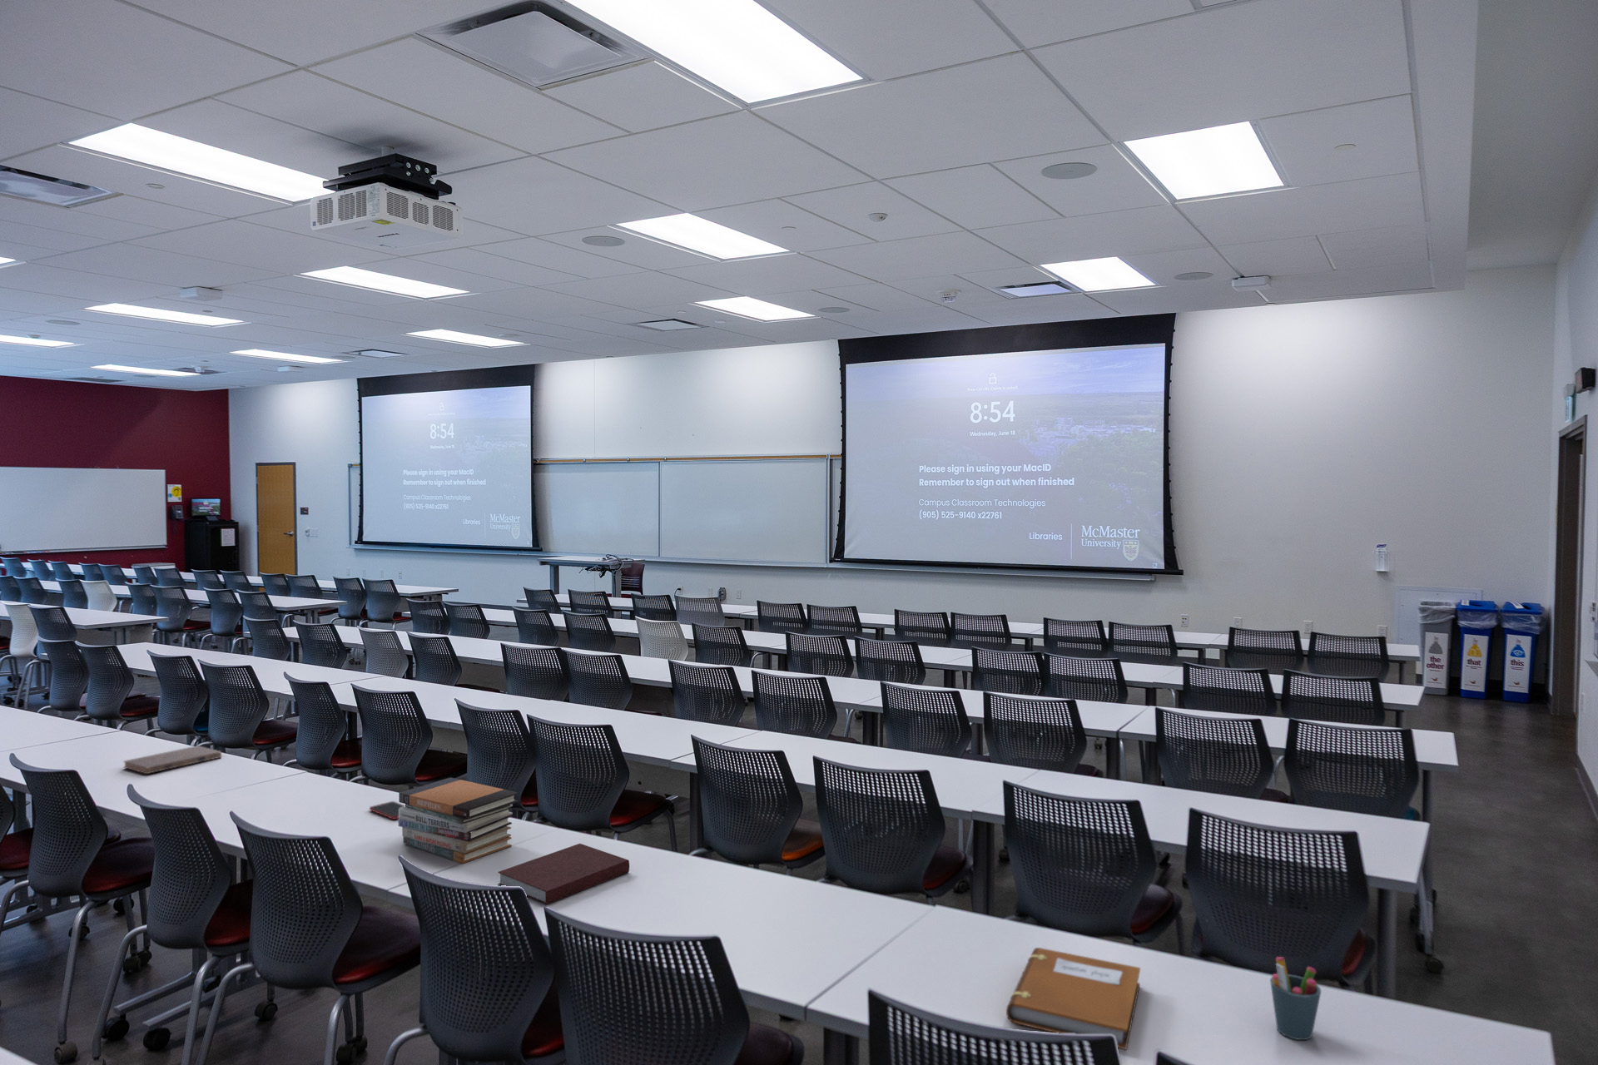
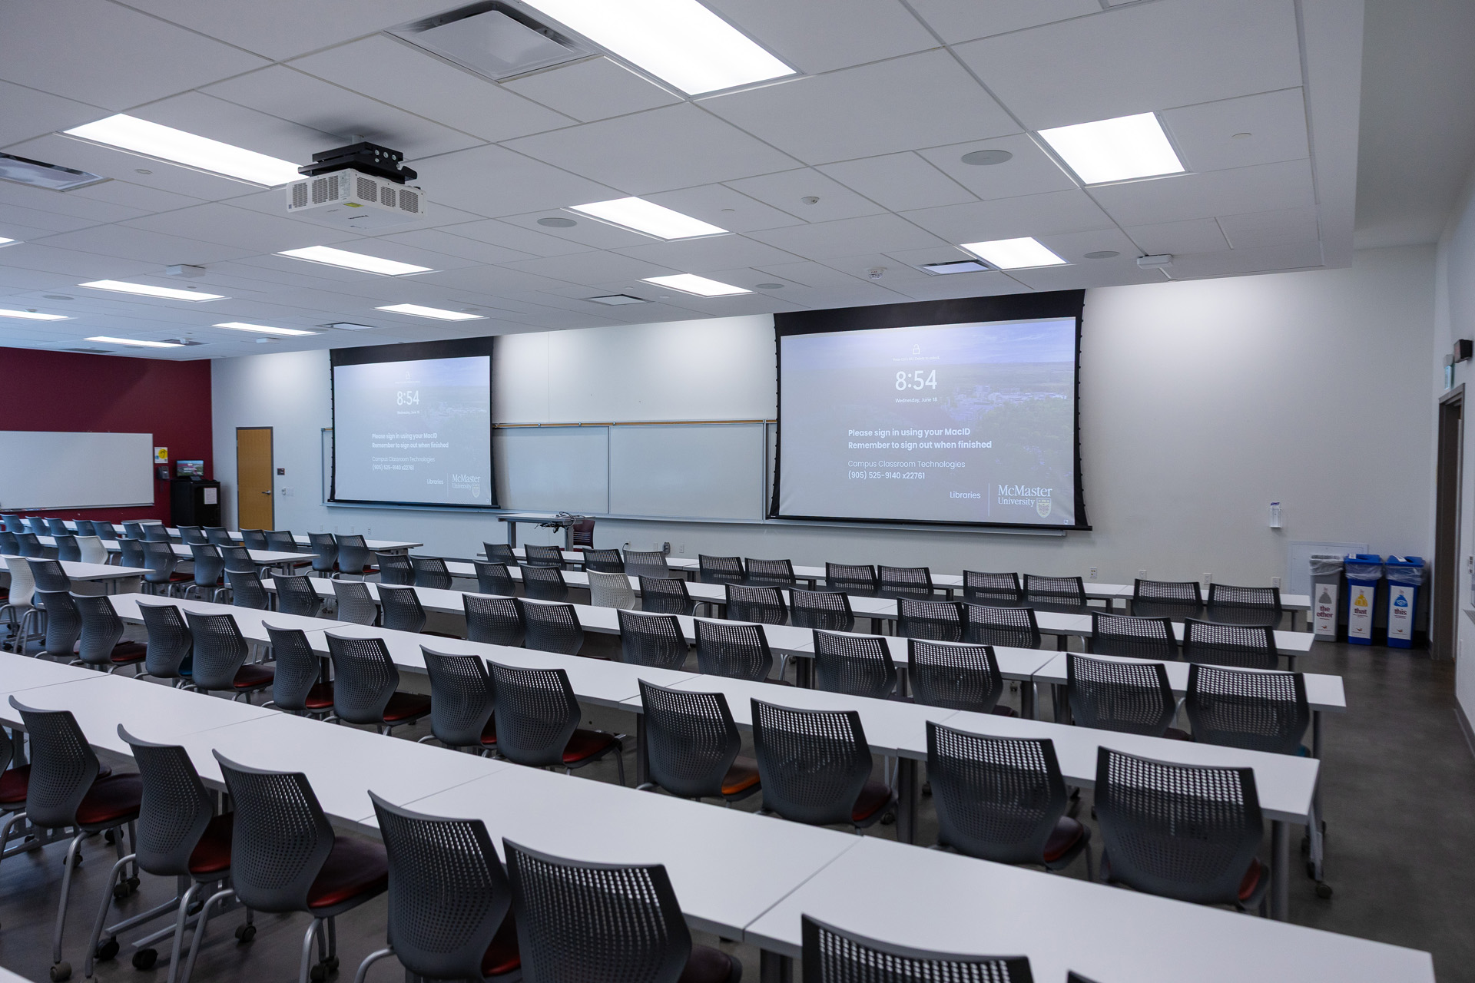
- book [122,744,222,775]
- cell phone [369,800,405,820]
- book stack [398,777,520,864]
- pen holder [1270,956,1322,1041]
- notebook [1006,947,1141,1050]
- notebook [497,843,630,906]
